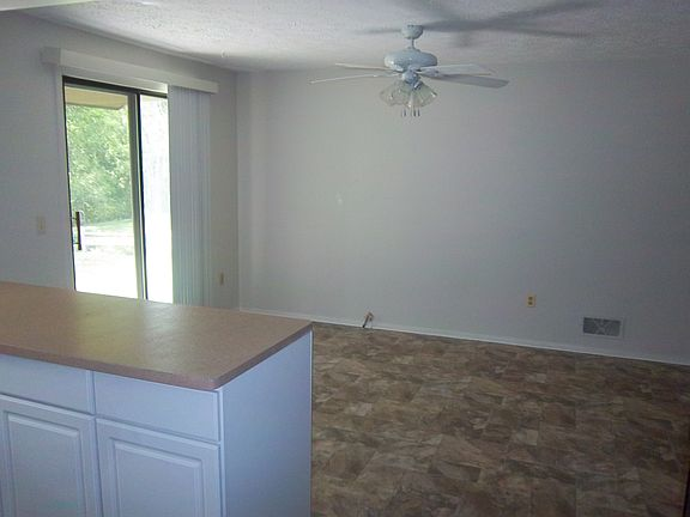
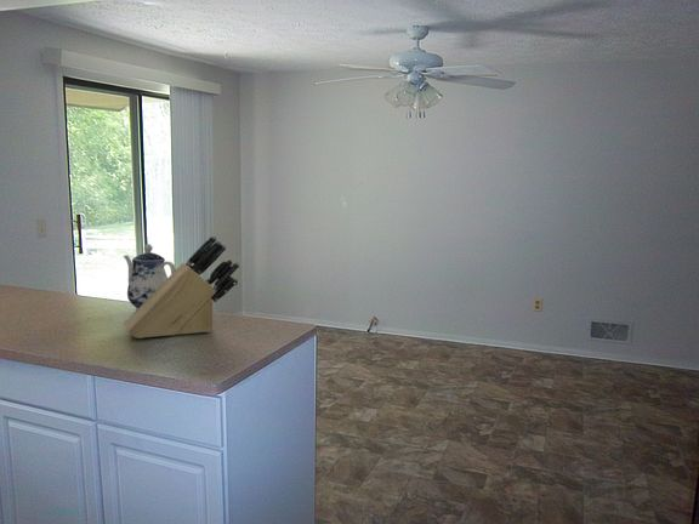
+ teapot [123,243,177,312]
+ knife block [124,234,240,340]
